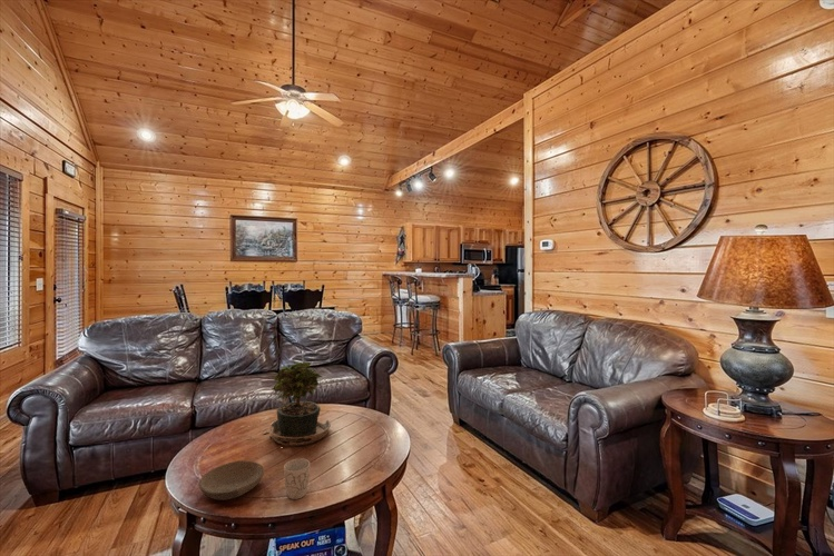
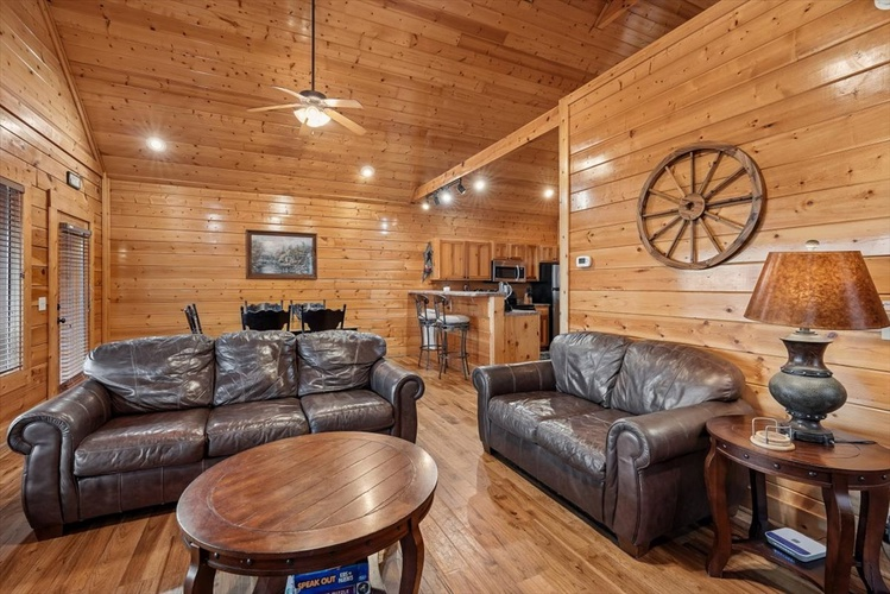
- bowl [198,460,265,502]
- mug [283,457,312,500]
- potted plant [246,360,332,447]
